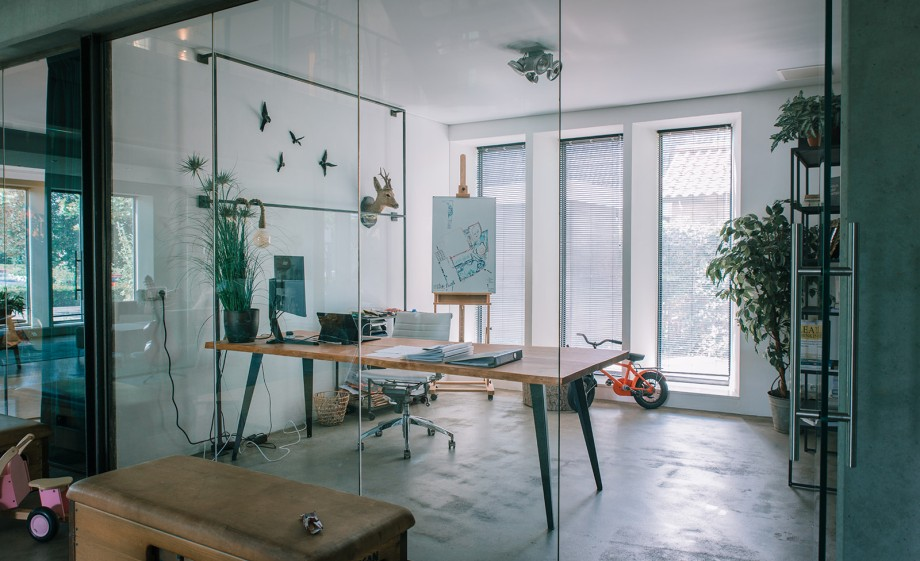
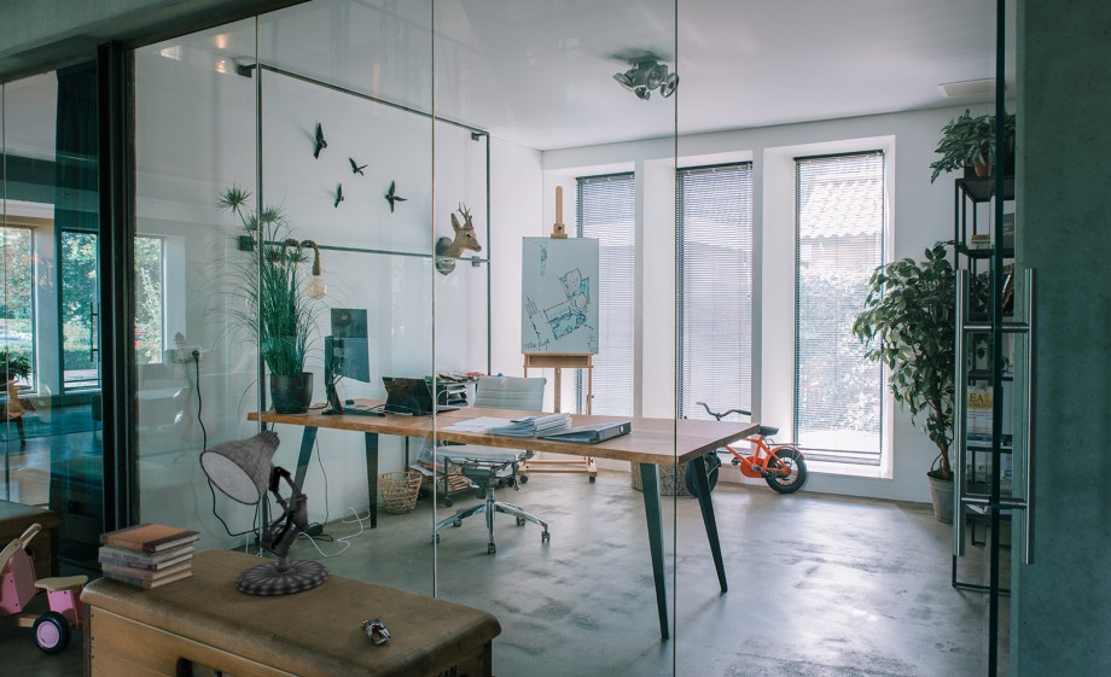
+ desk lamp [198,428,331,596]
+ book stack [98,521,202,590]
